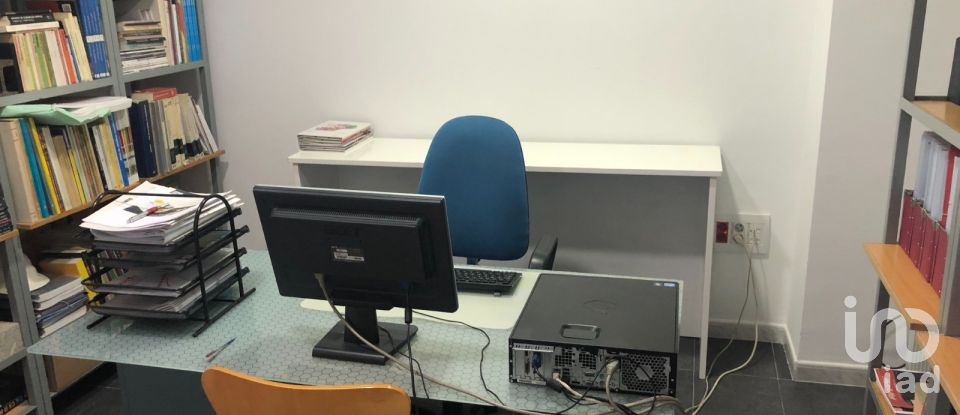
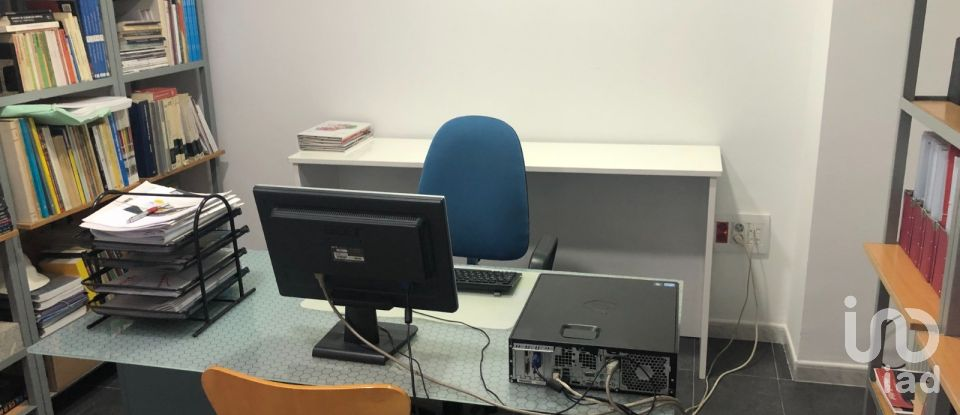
- pen [204,336,238,358]
